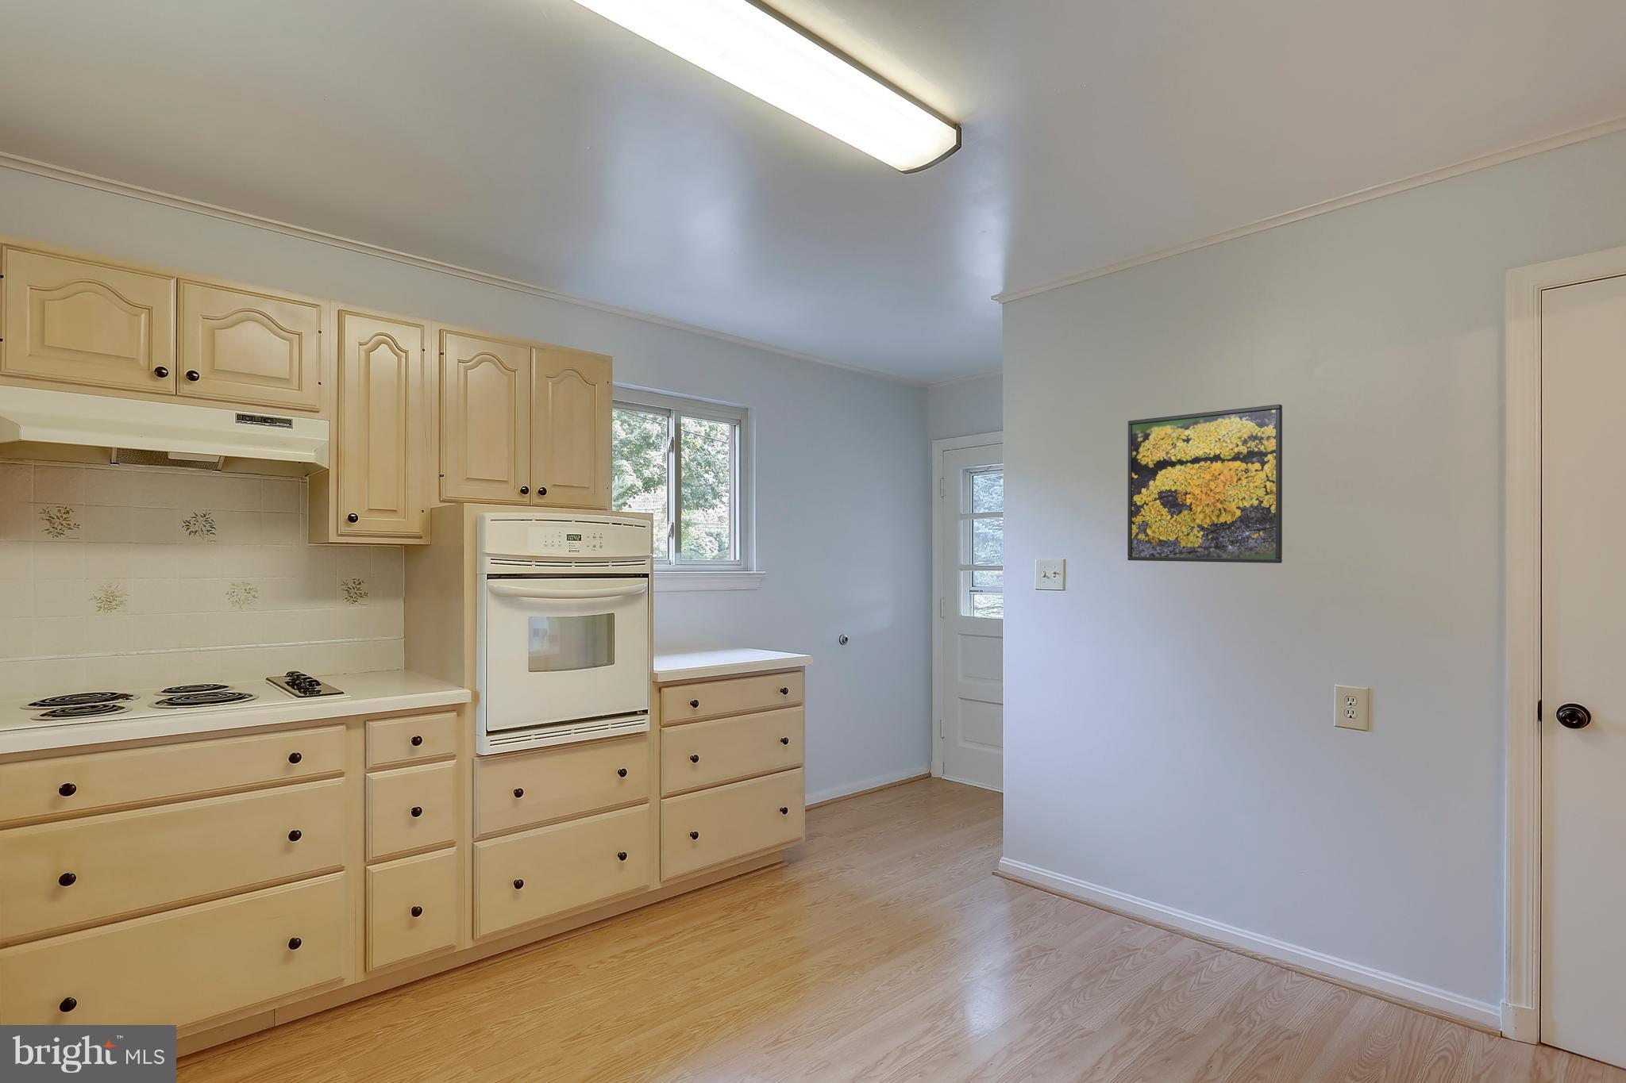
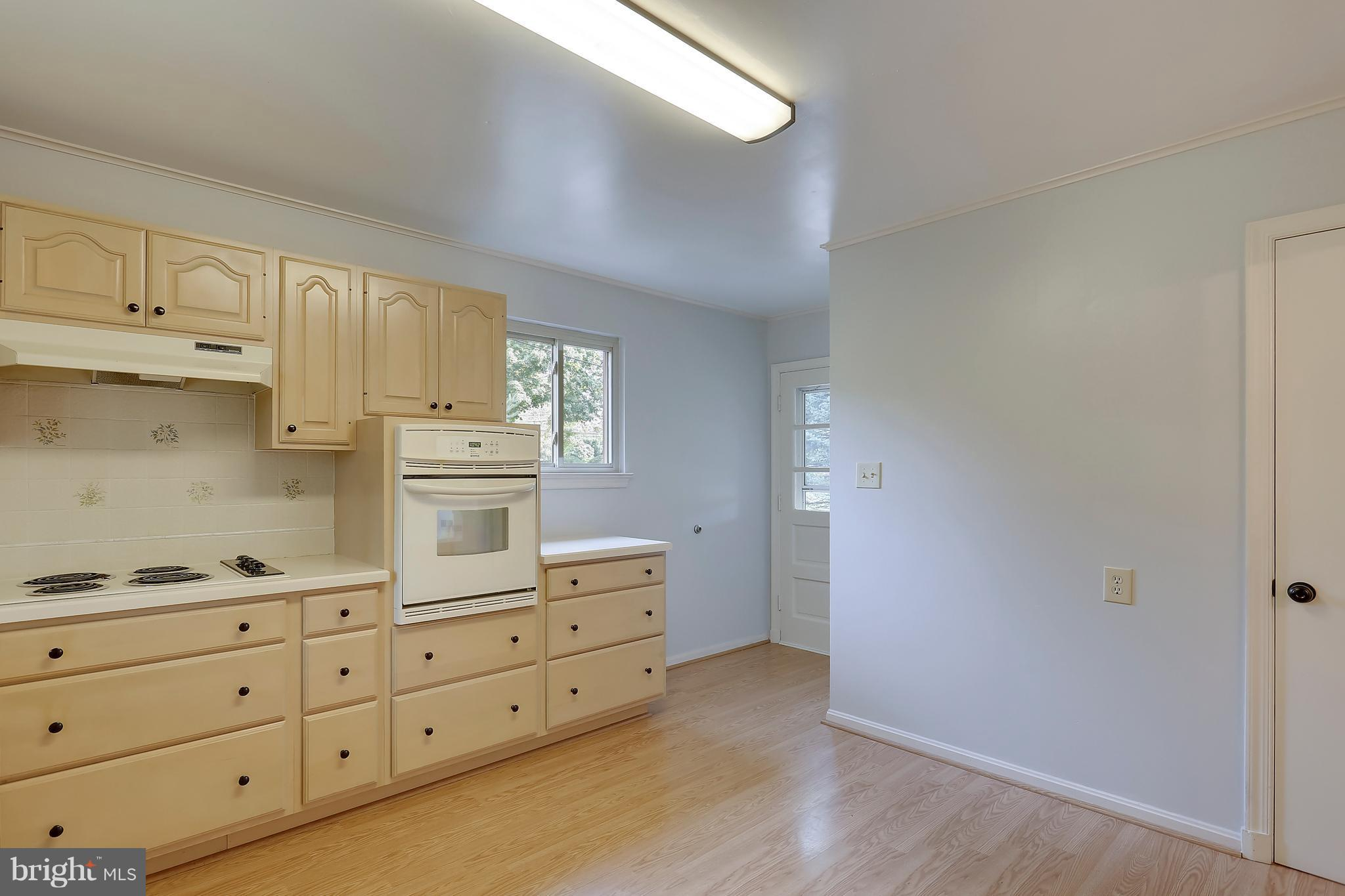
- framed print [1127,404,1283,564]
